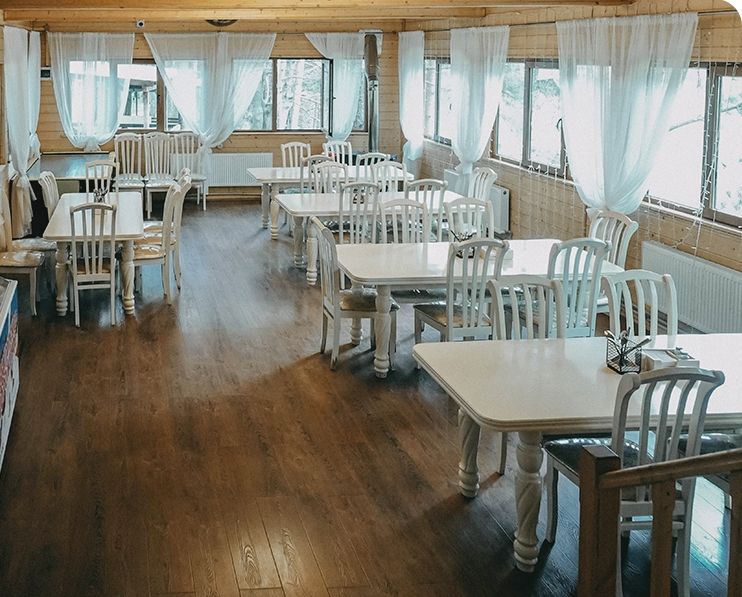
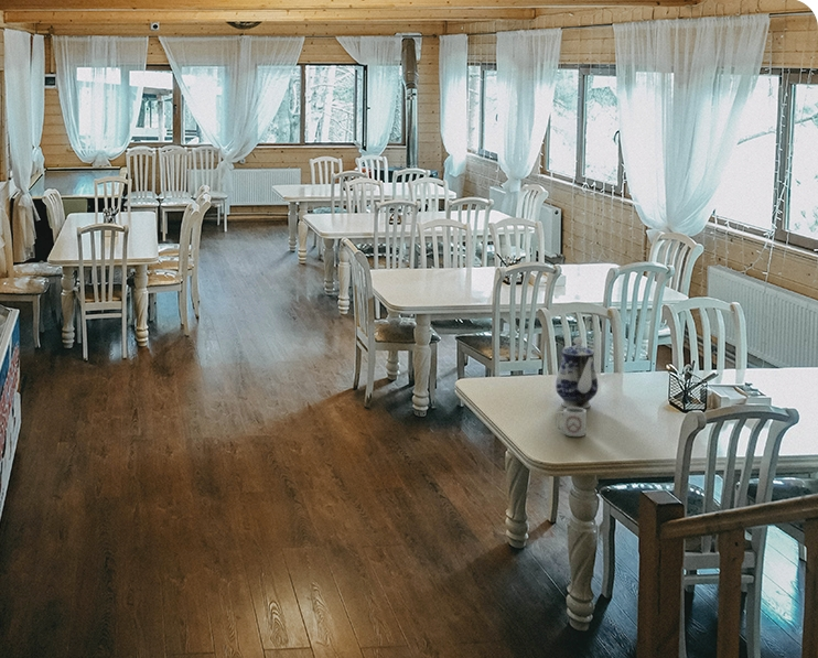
+ cup [555,407,588,438]
+ teapot [555,336,599,409]
